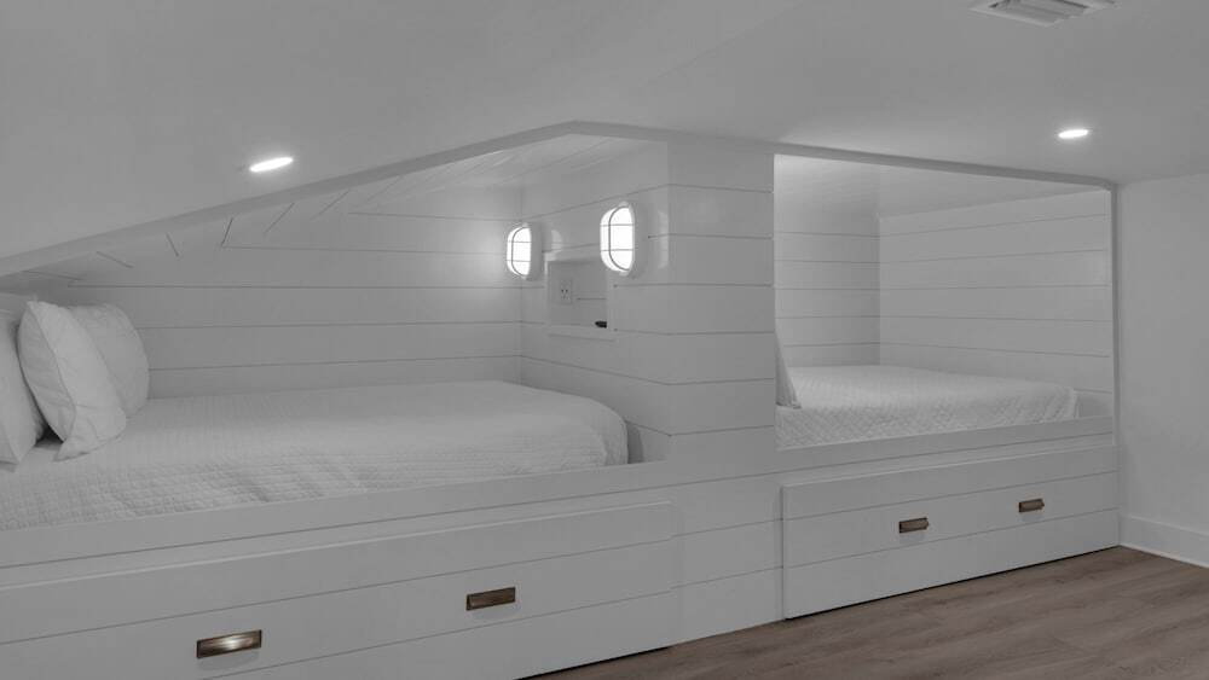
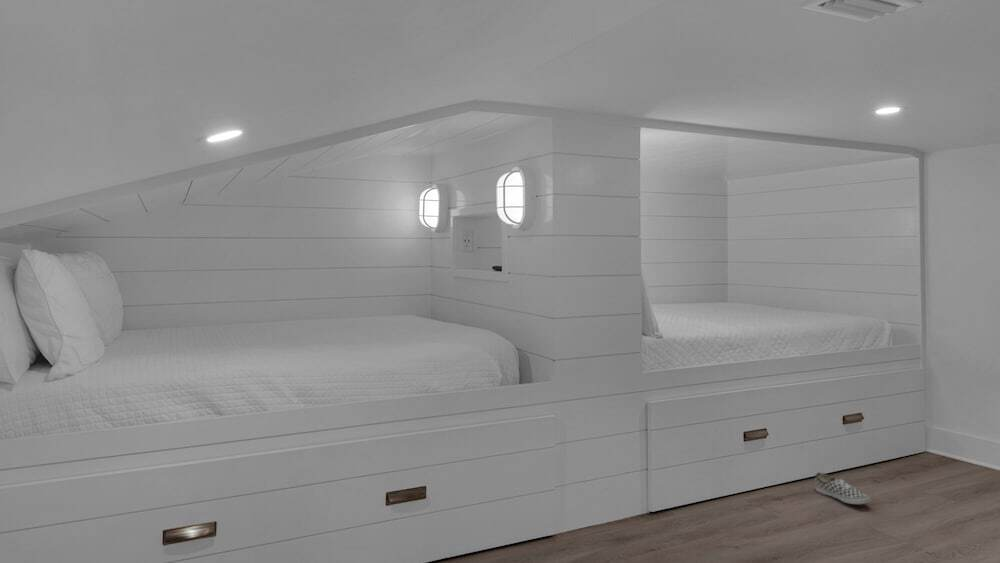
+ sneaker [814,472,871,505]
